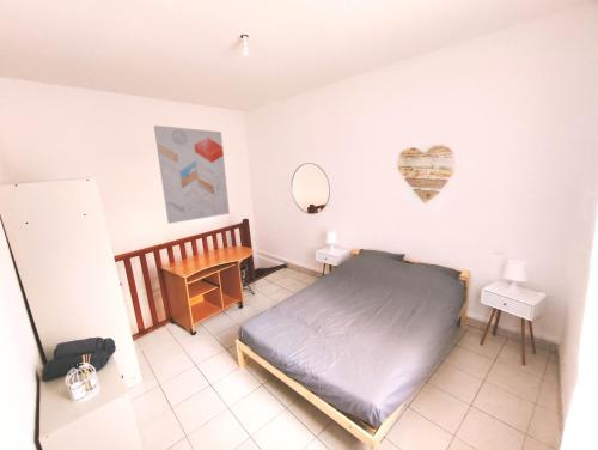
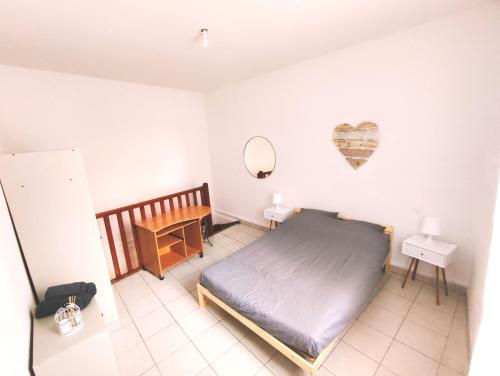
- wall art [153,124,231,225]
